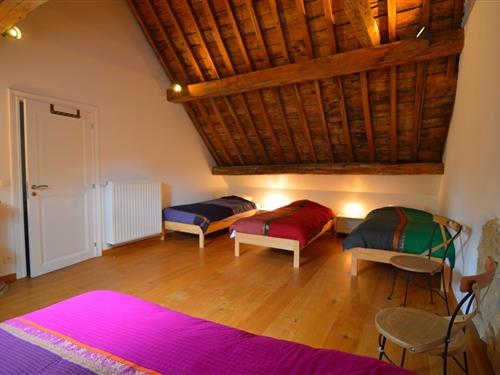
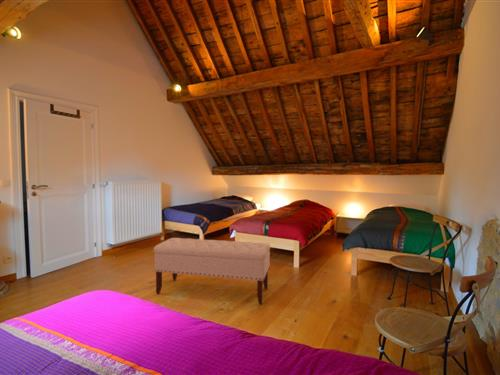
+ bench [153,237,271,305]
